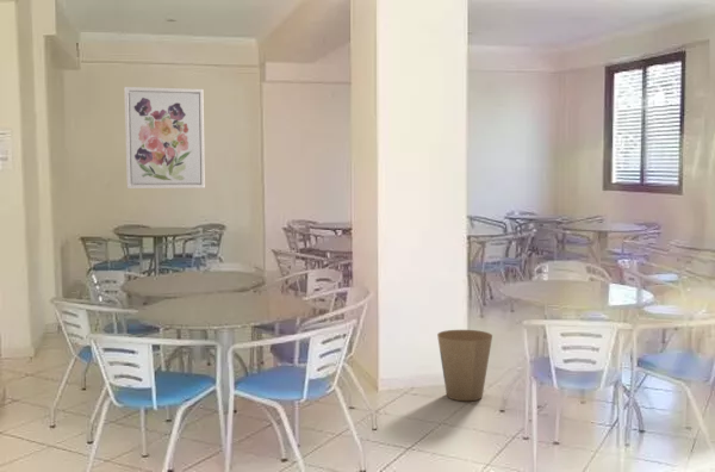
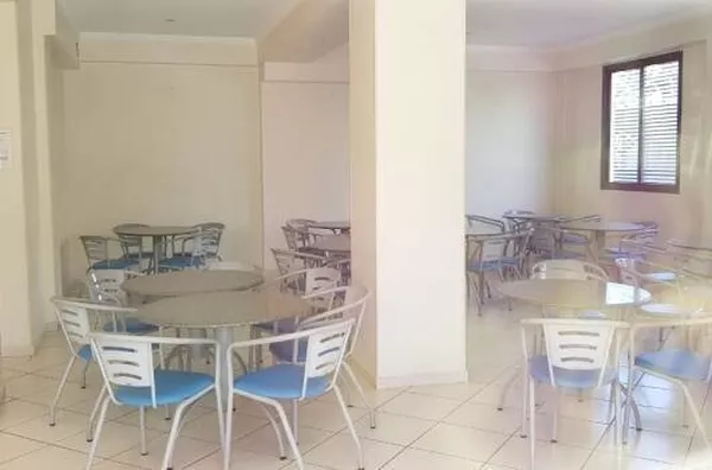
- wall art [124,86,206,190]
- trash can [436,329,493,402]
